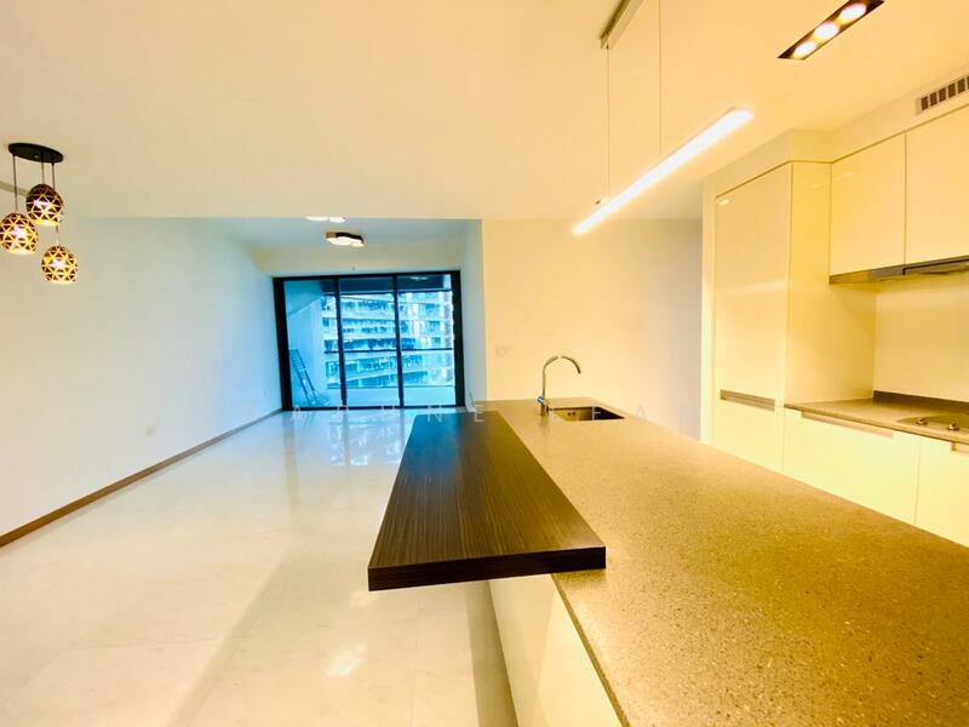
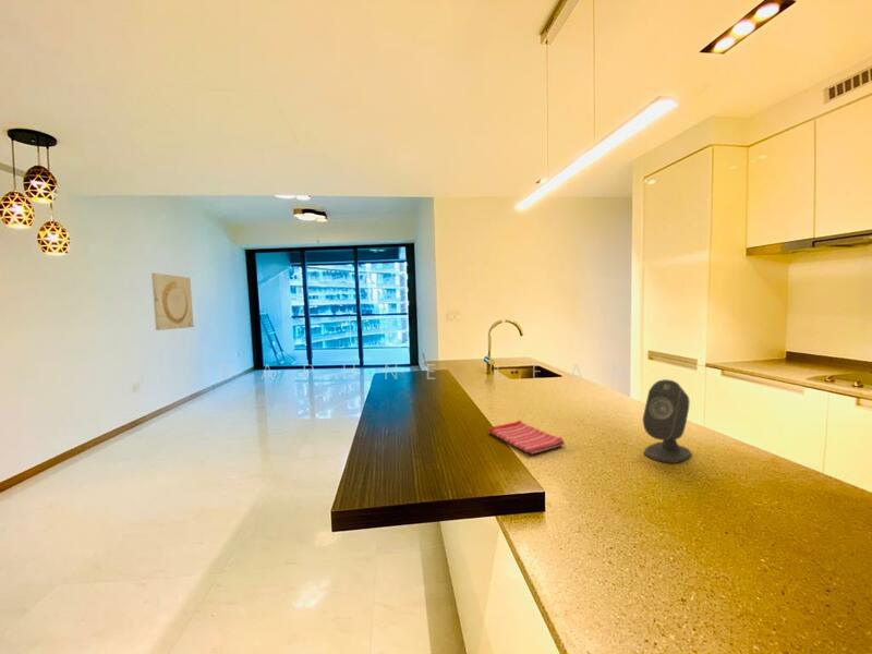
+ dish towel [488,420,566,455]
+ speaker [642,378,693,464]
+ wall art [150,272,195,331]
